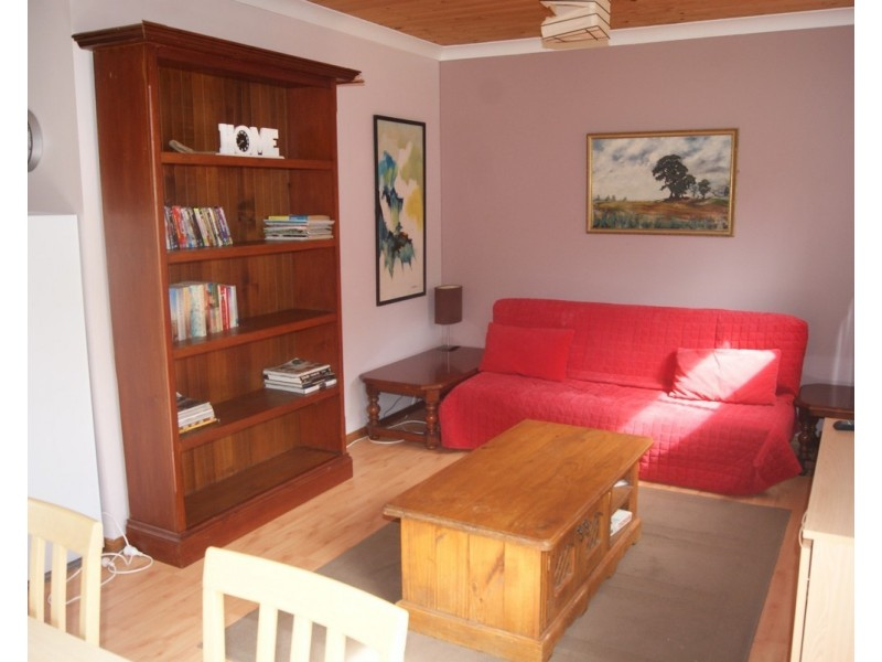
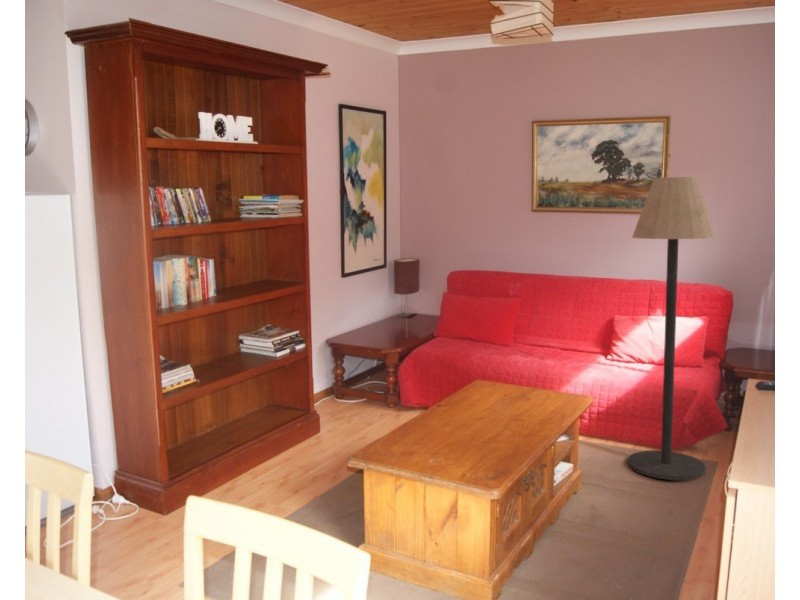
+ floor lamp [627,176,717,481]
